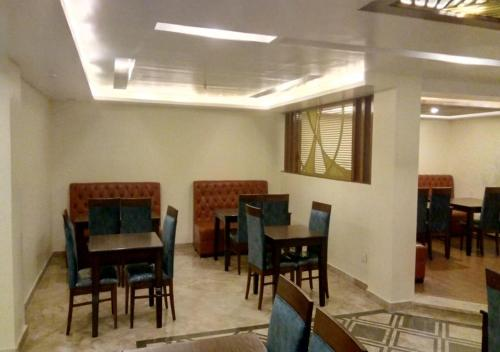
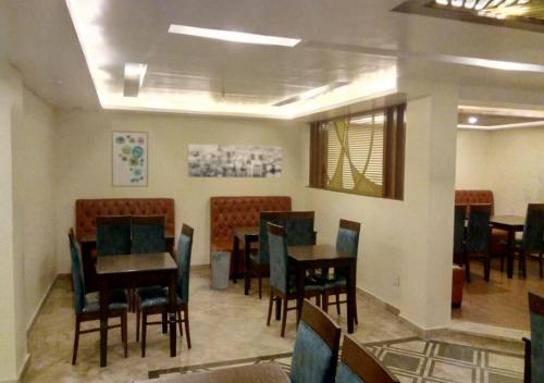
+ wall art [110,129,149,188]
+ bucket [209,250,232,291]
+ wall art [187,143,283,178]
